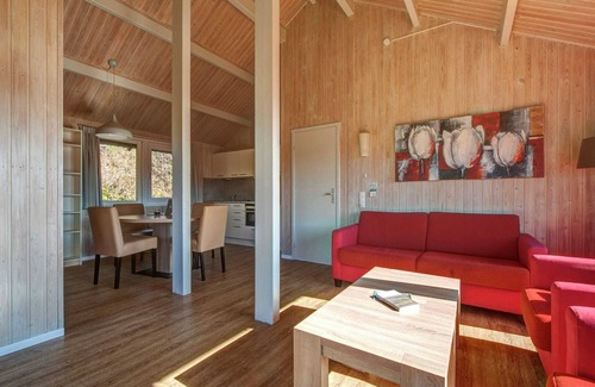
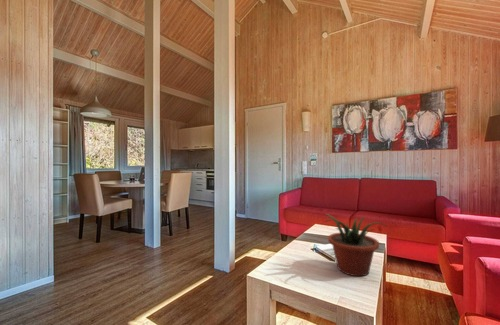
+ potted plant [323,213,389,277]
